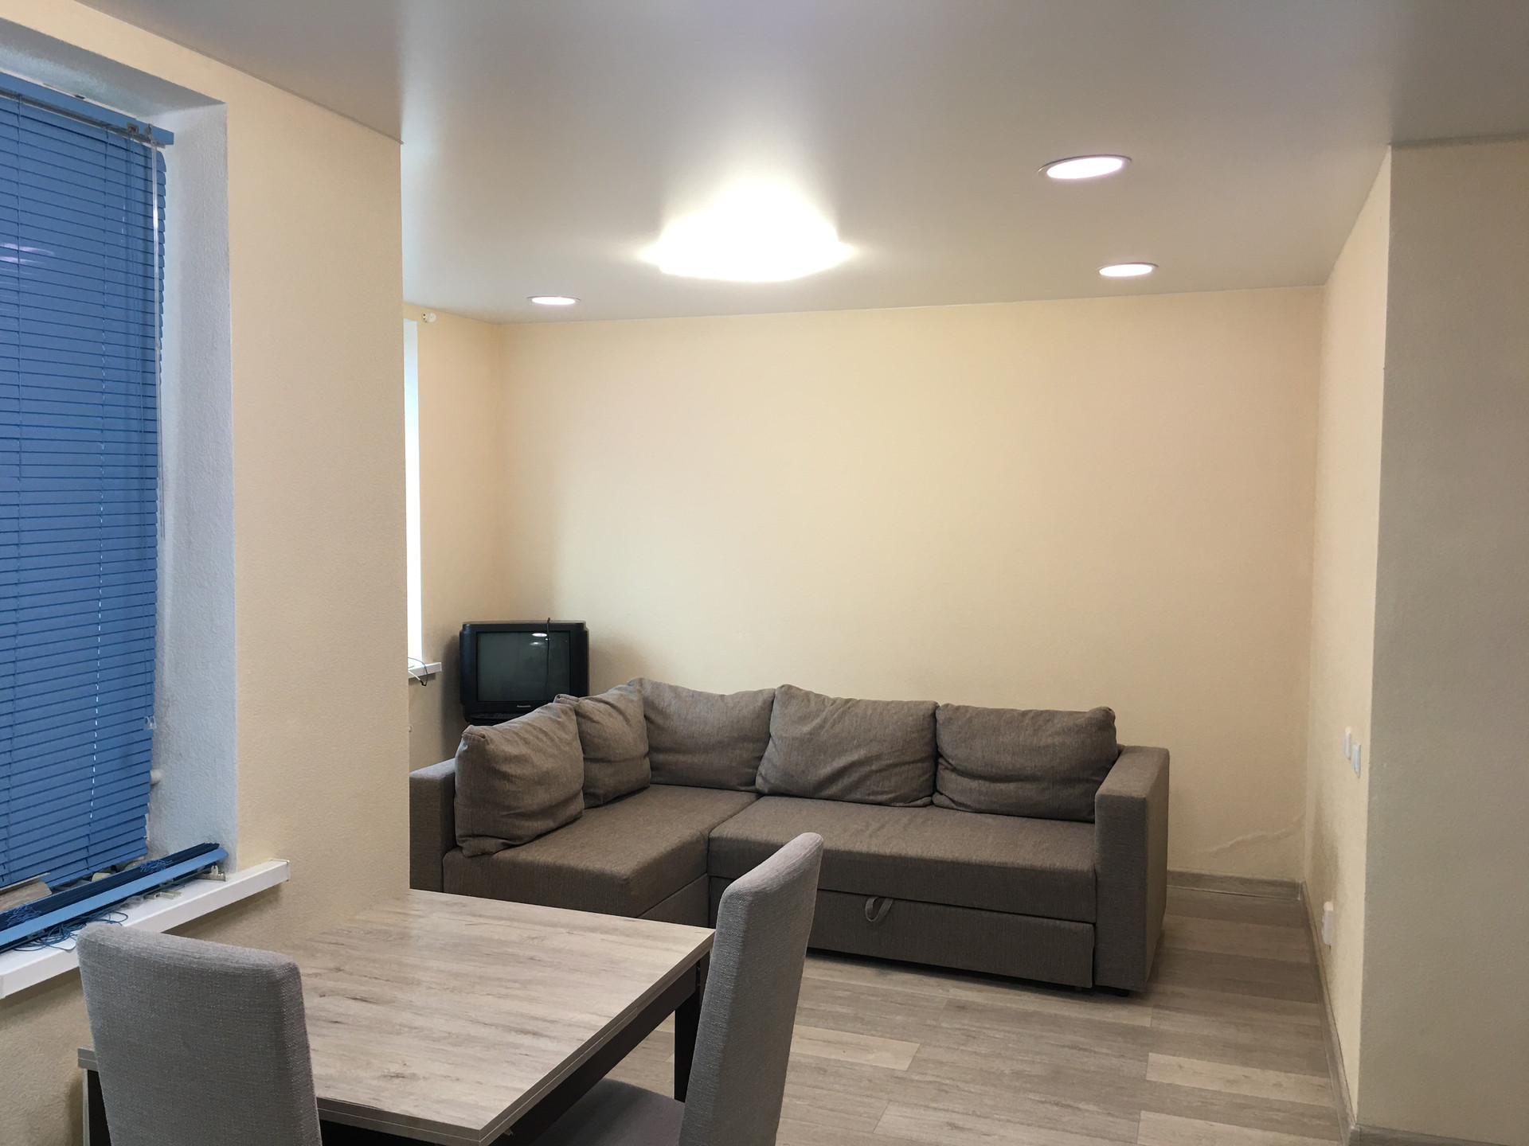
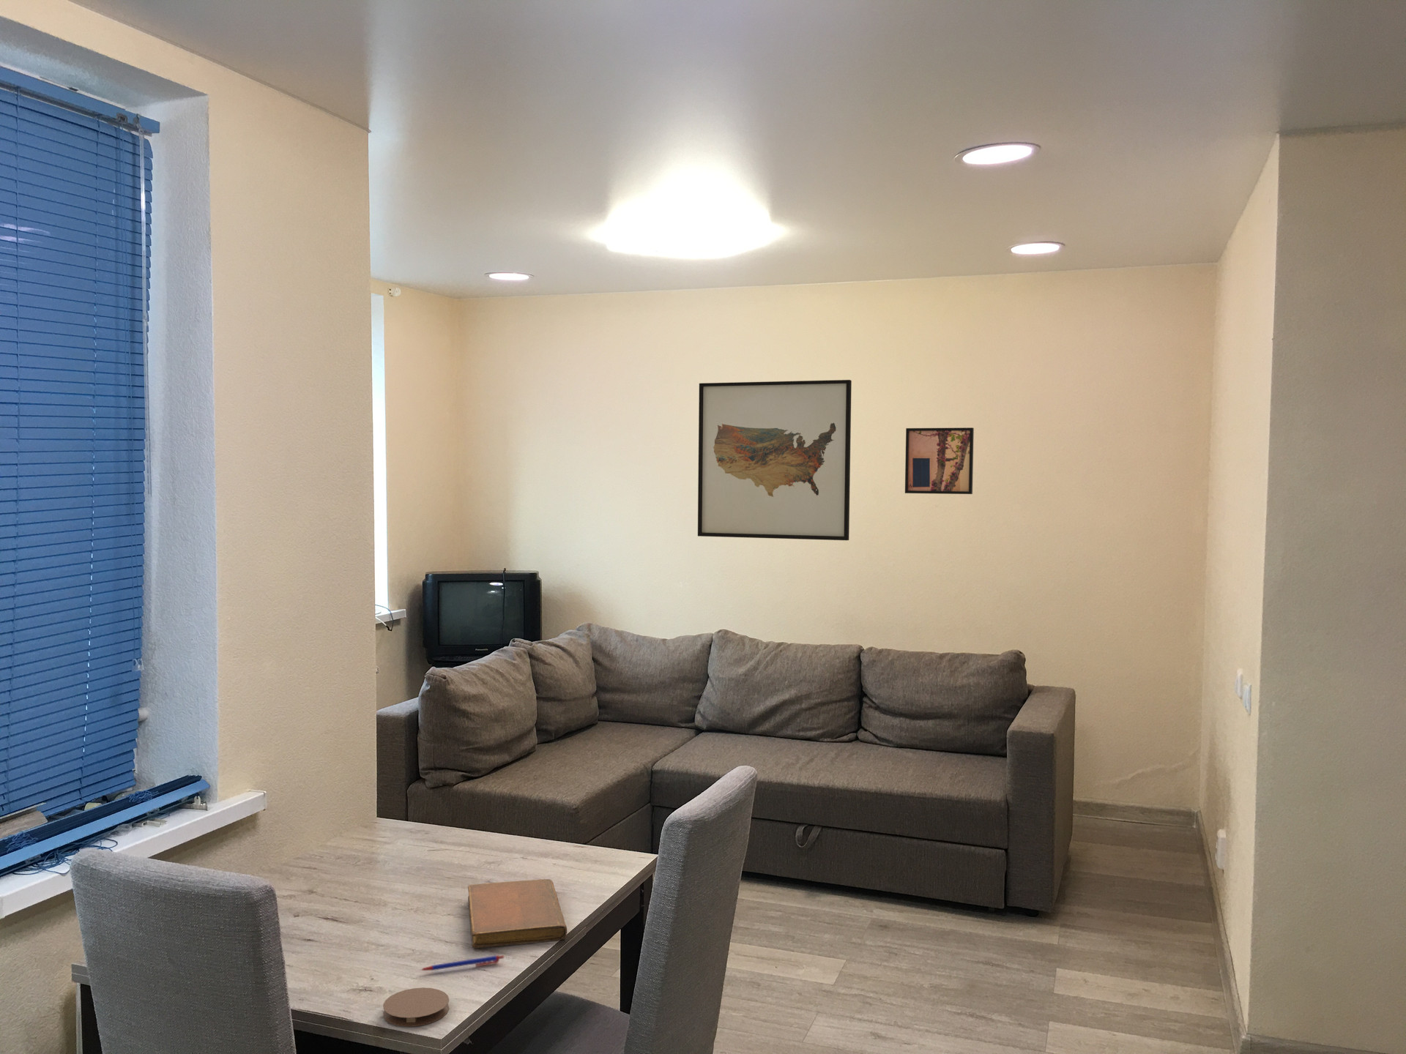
+ wall art [697,379,852,541]
+ wall art [904,426,974,495]
+ pen [420,954,505,971]
+ notebook [467,878,568,949]
+ coaster [382,986,449,1027]
